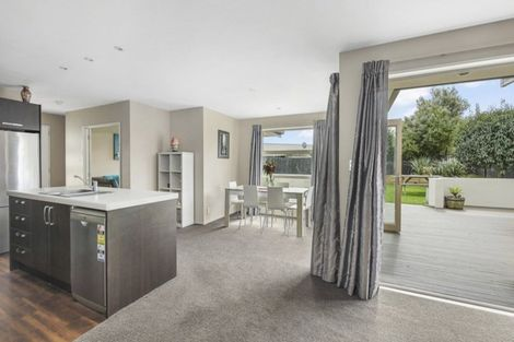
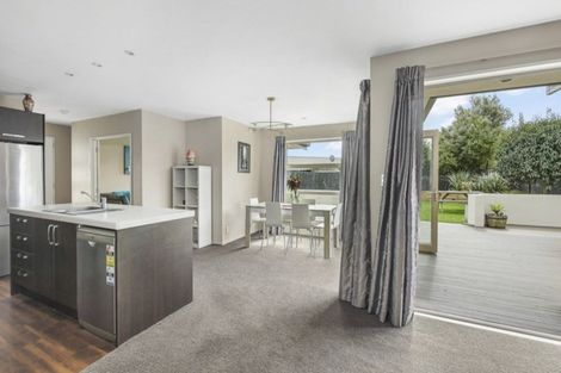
+ ceiling light fixture [248,97,294,137]
